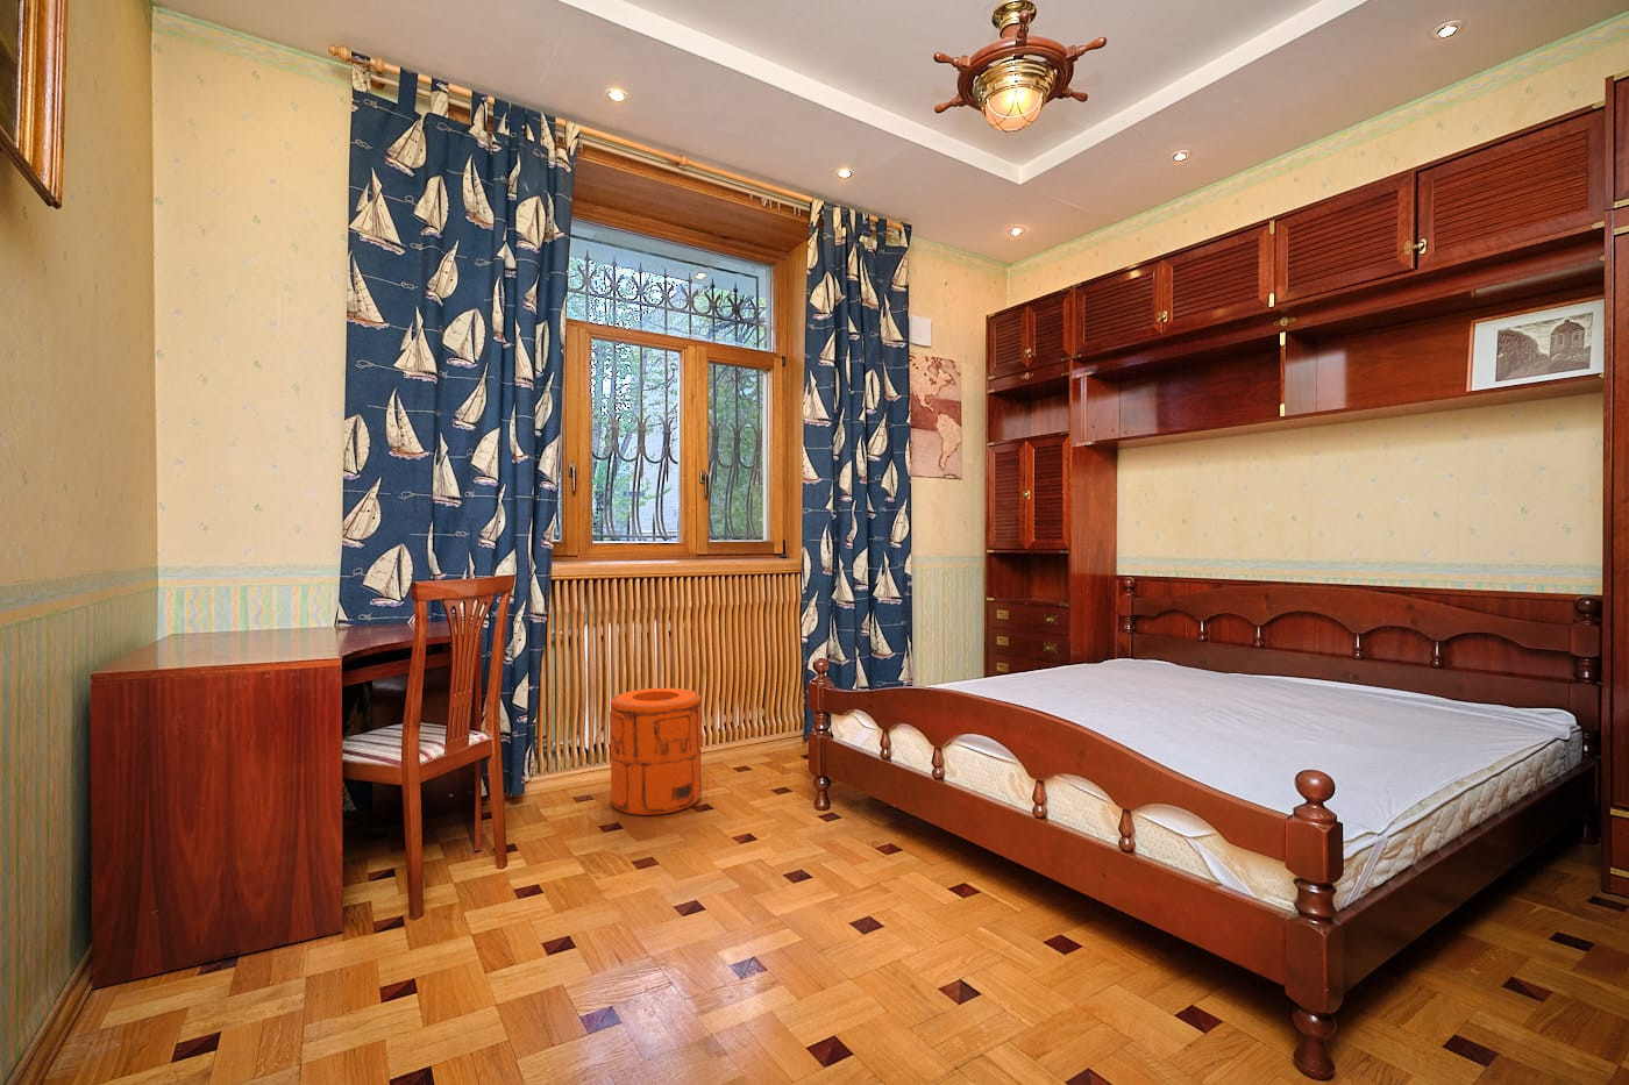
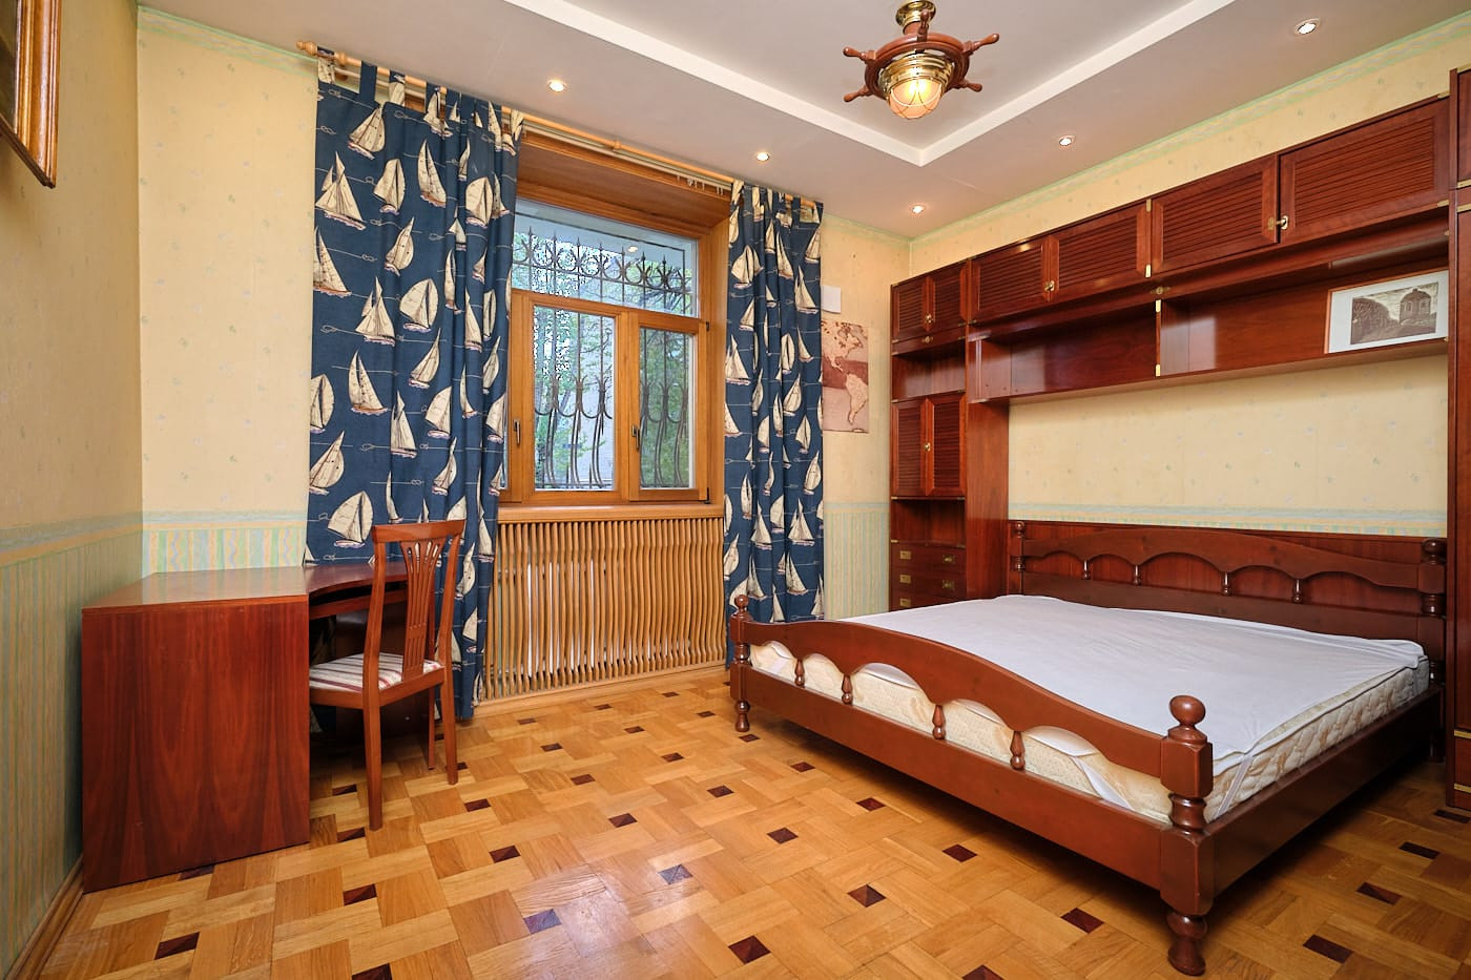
- trash can [608,688,702,816]
